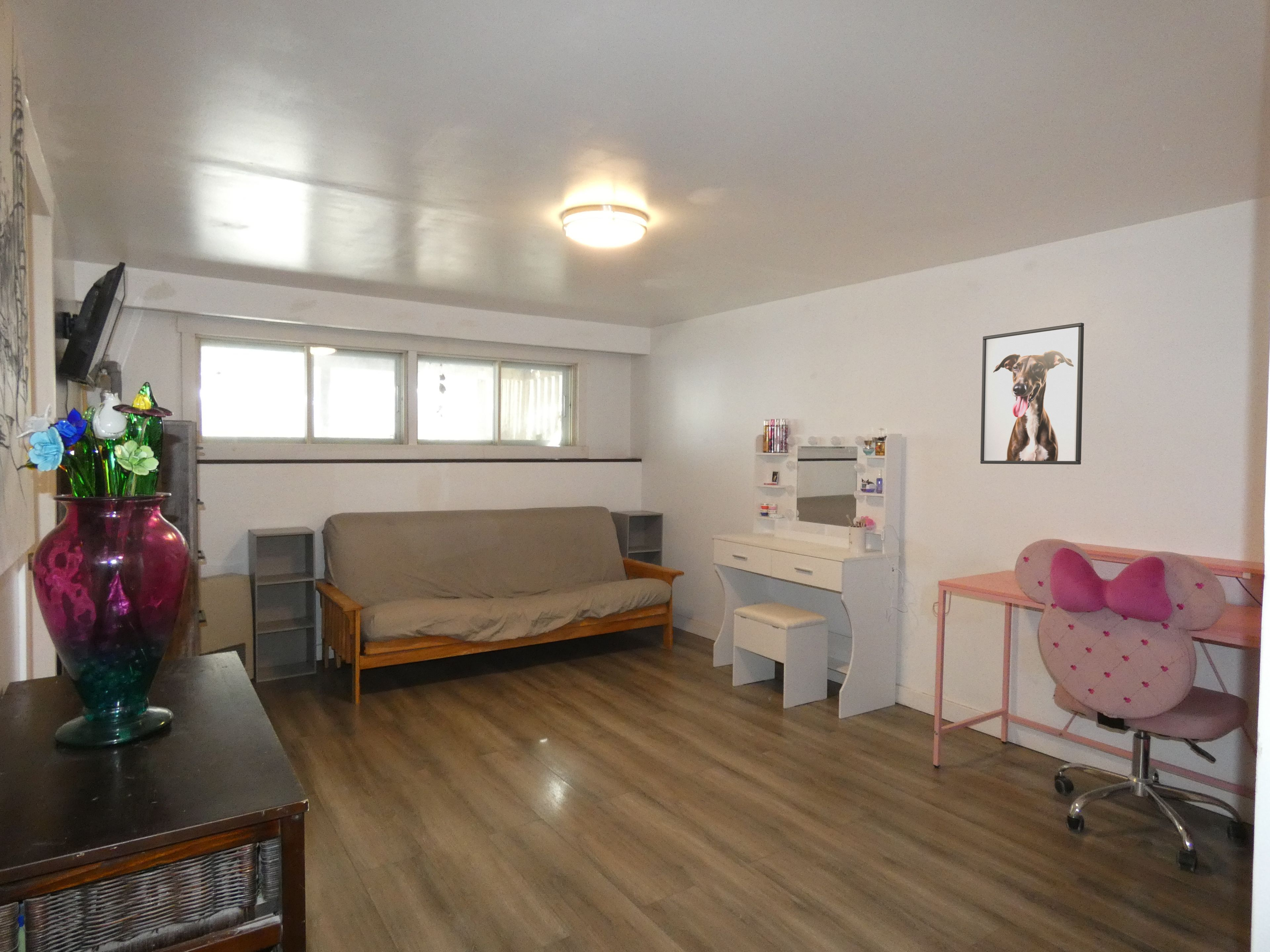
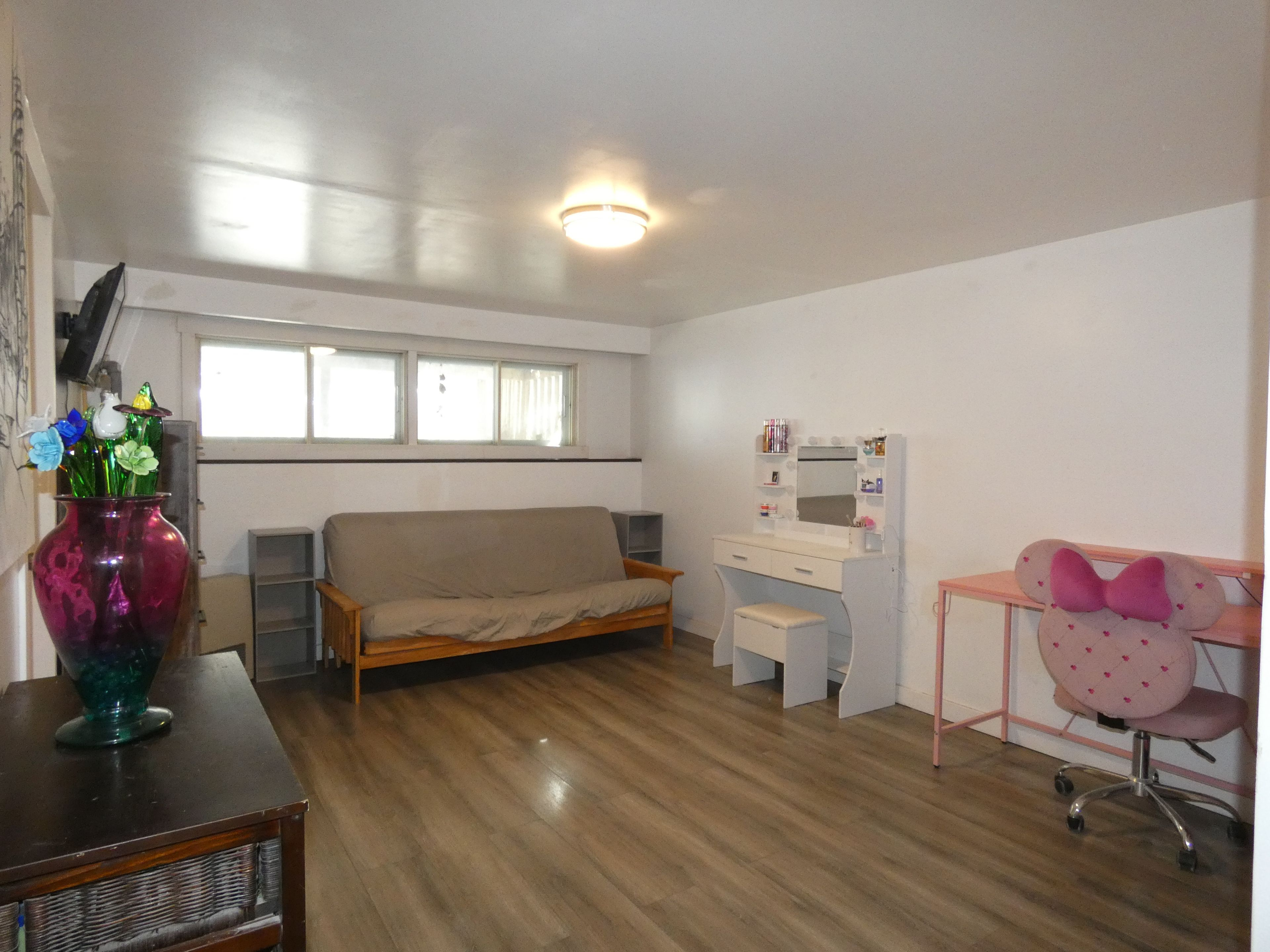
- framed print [980,322,1084,465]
